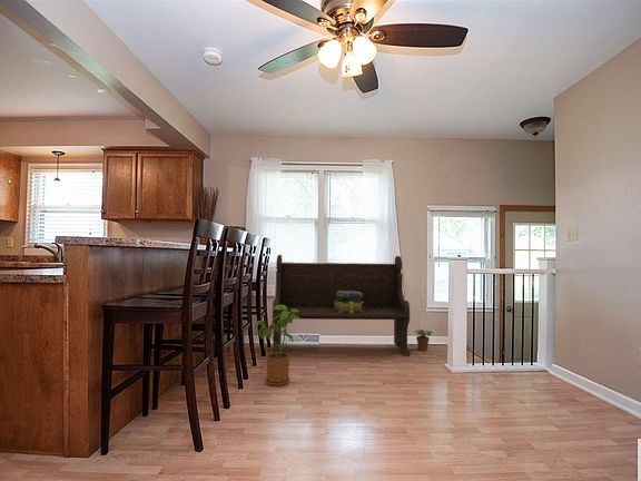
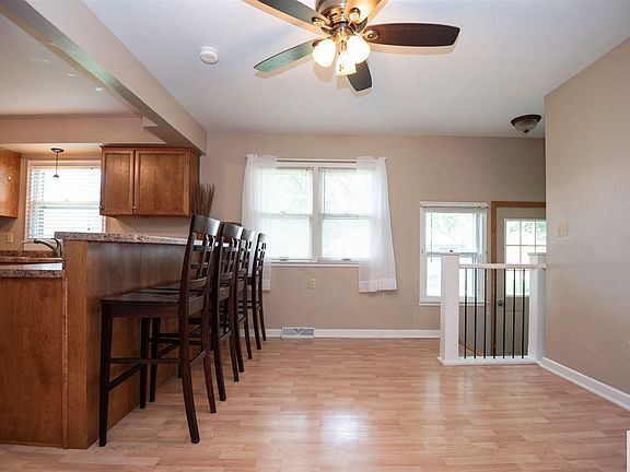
- house plant [254,305,299,387]
- bench [270,254,412,357]
- potted plant [413,328,434,352]
- stack of books [334,291,364,313]
